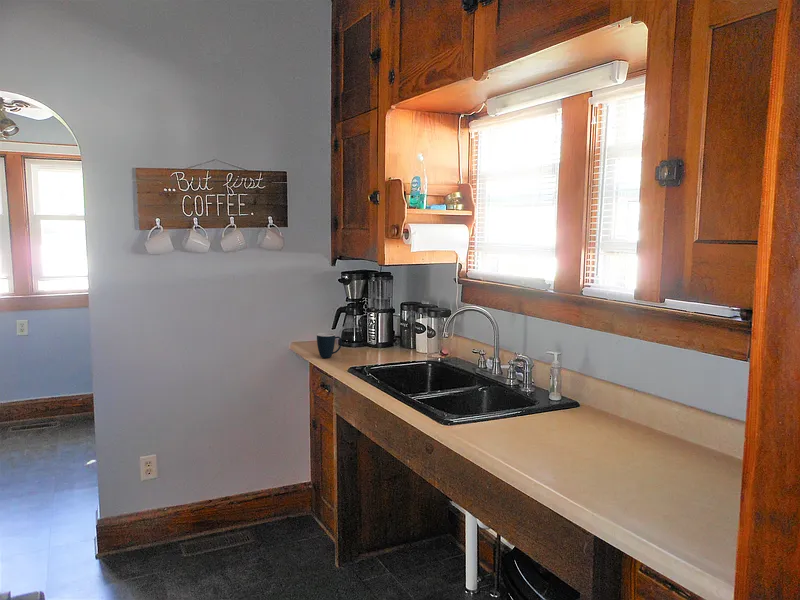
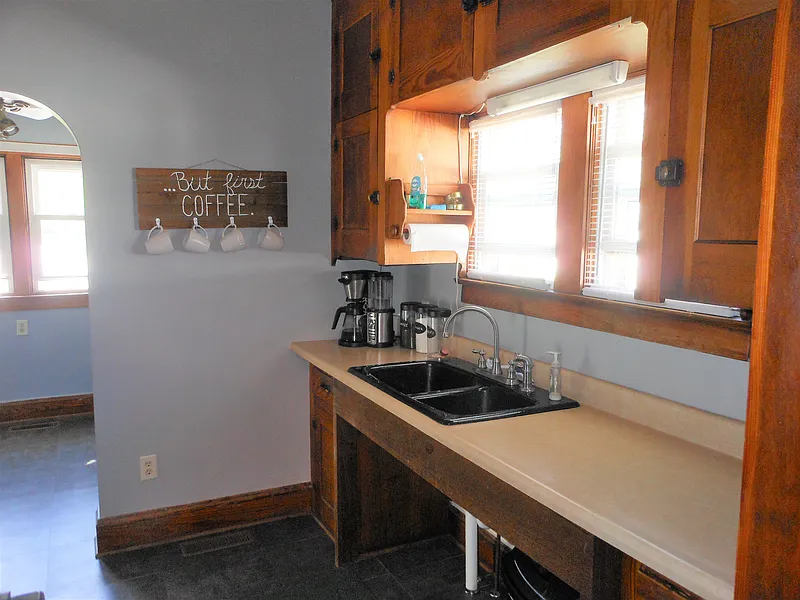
- mug [316,332,343,359]
